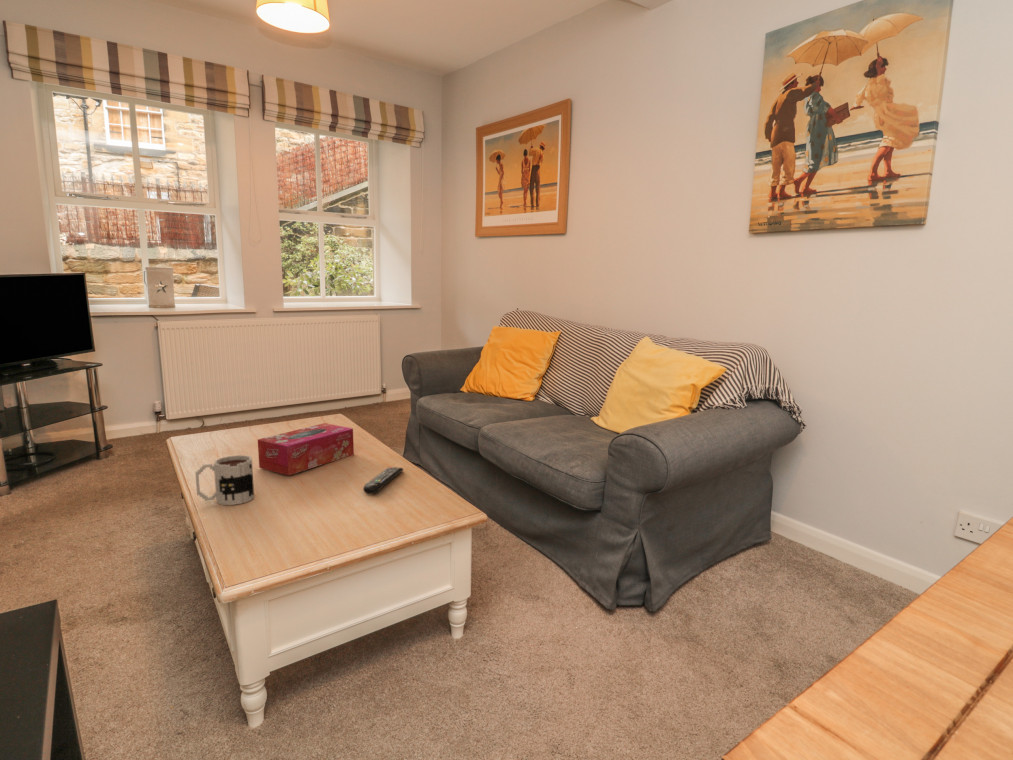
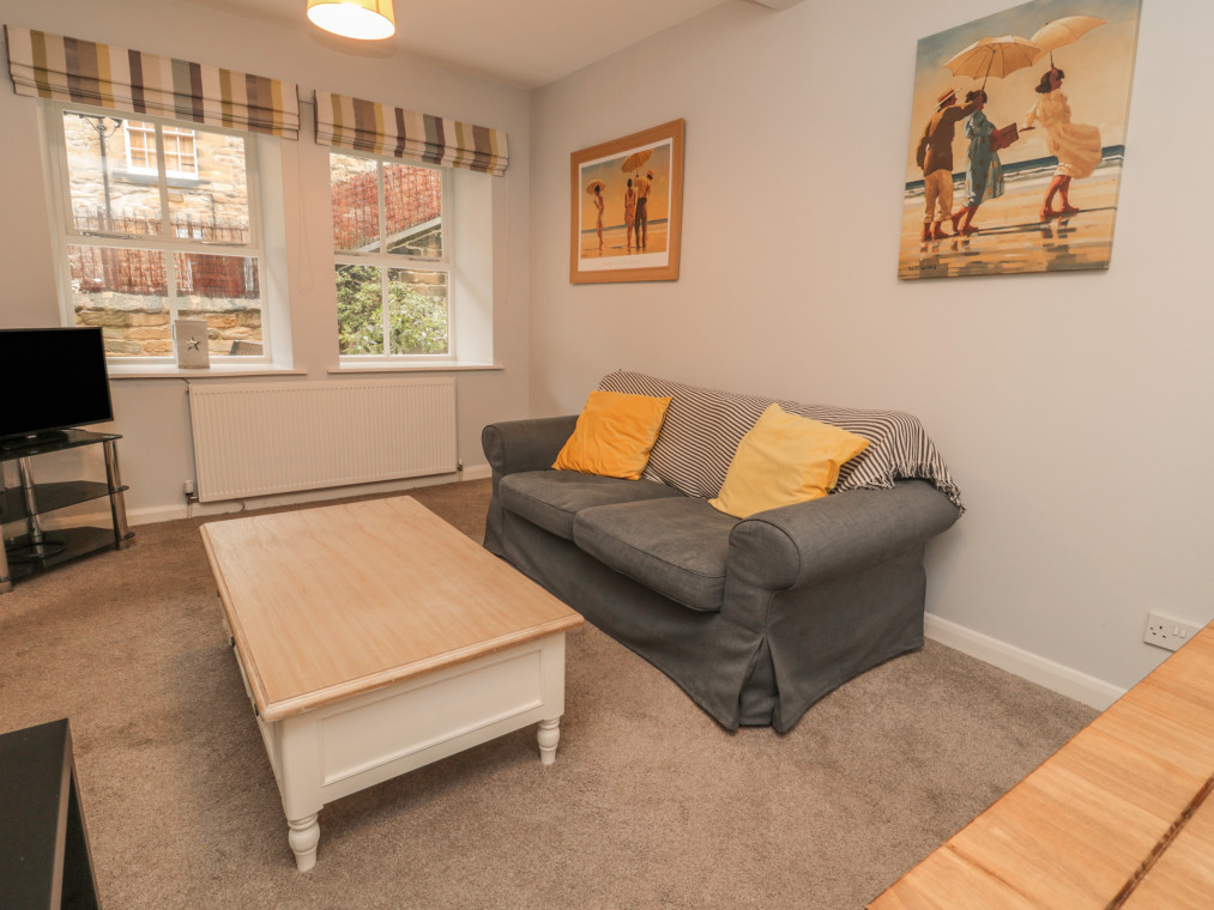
- remote control [362,466,404,495]
- mug [194,454,255,506]
- tissue box [257,422,355,476]
